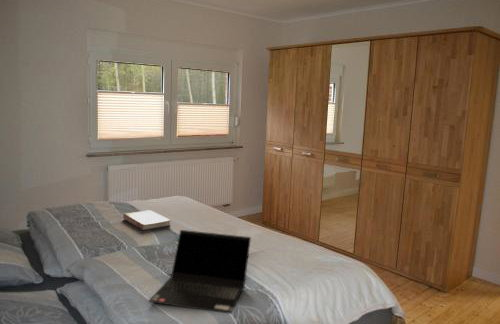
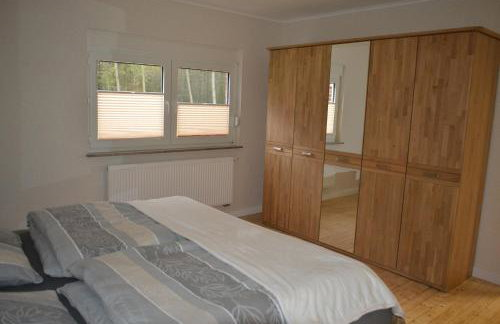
- book [122,209,172,231]
- laptop computer [147,229,252,314]
